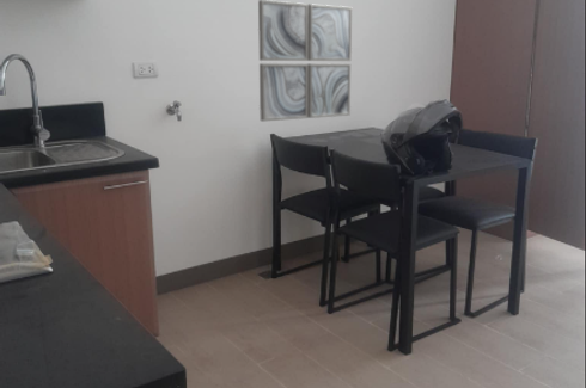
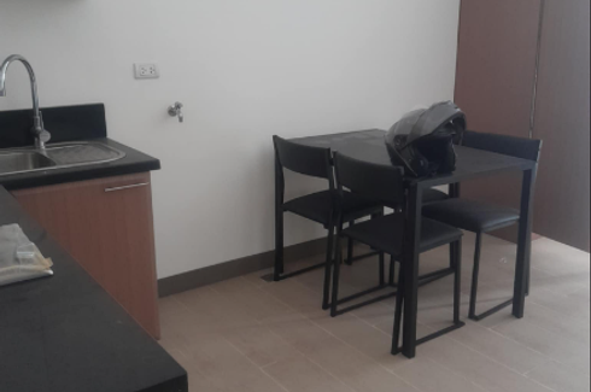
- wall art [257,0,353,122]
